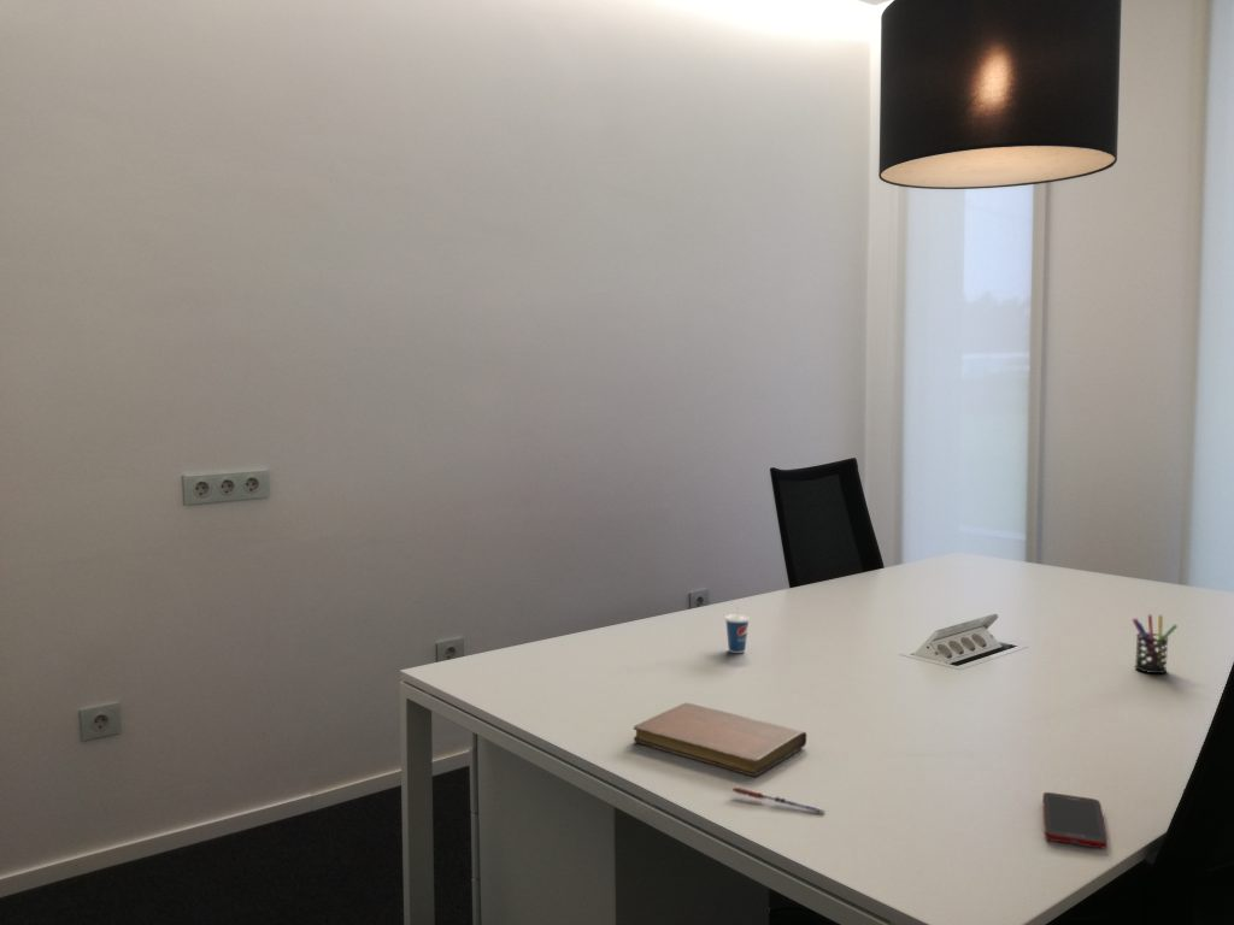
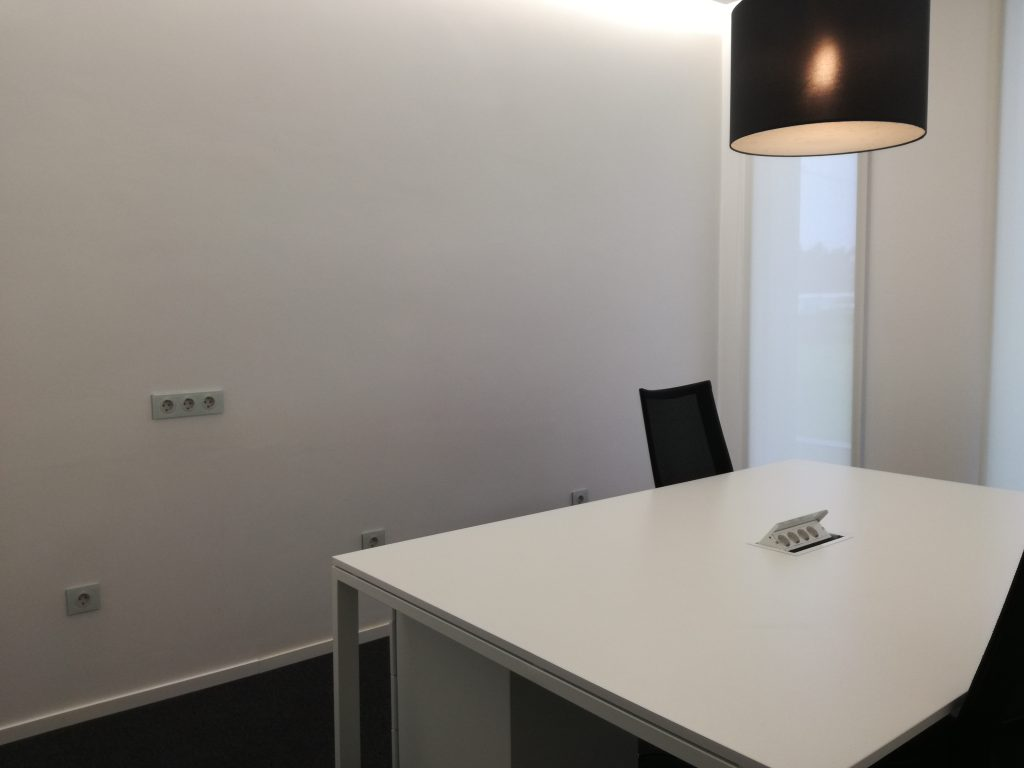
- cell phone [1041,791,1109,849]
- pen holder [1132,613,1179,674]
- cup [723,599,751,654]
- notebook [633,702,807,778]
- pen [731,785,825,815]
